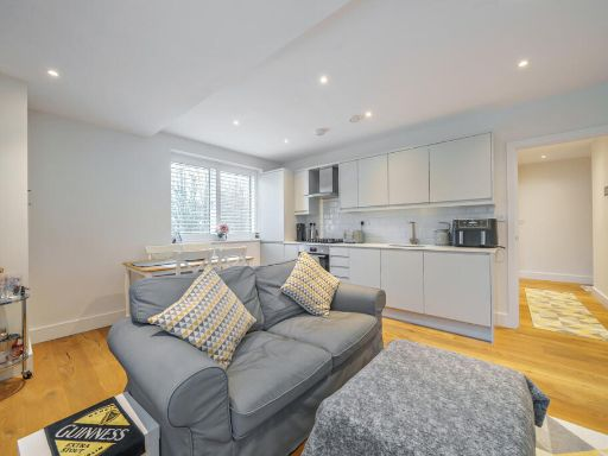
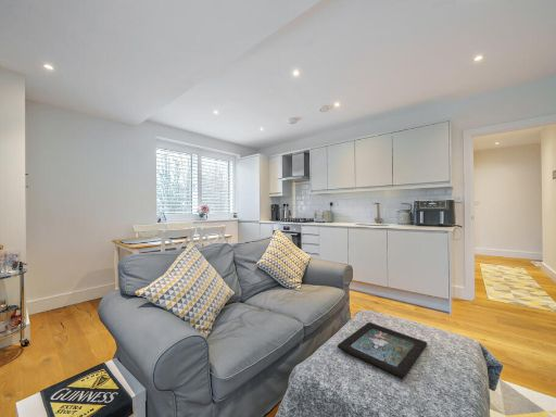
+ decorative tray [337,321,428,379]
